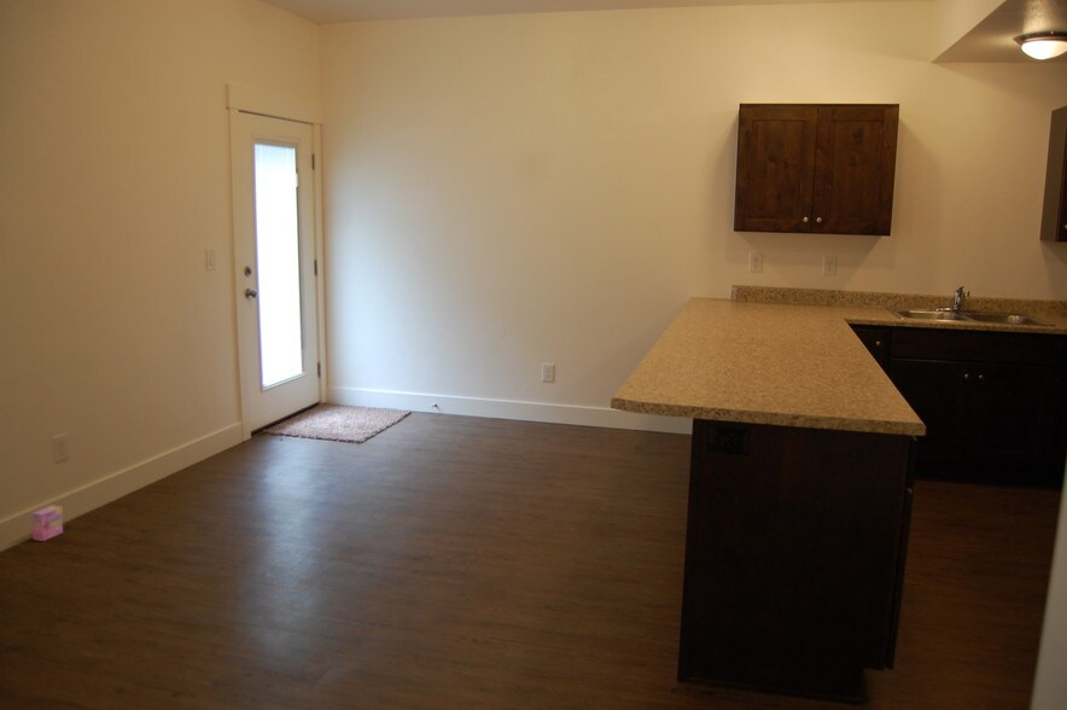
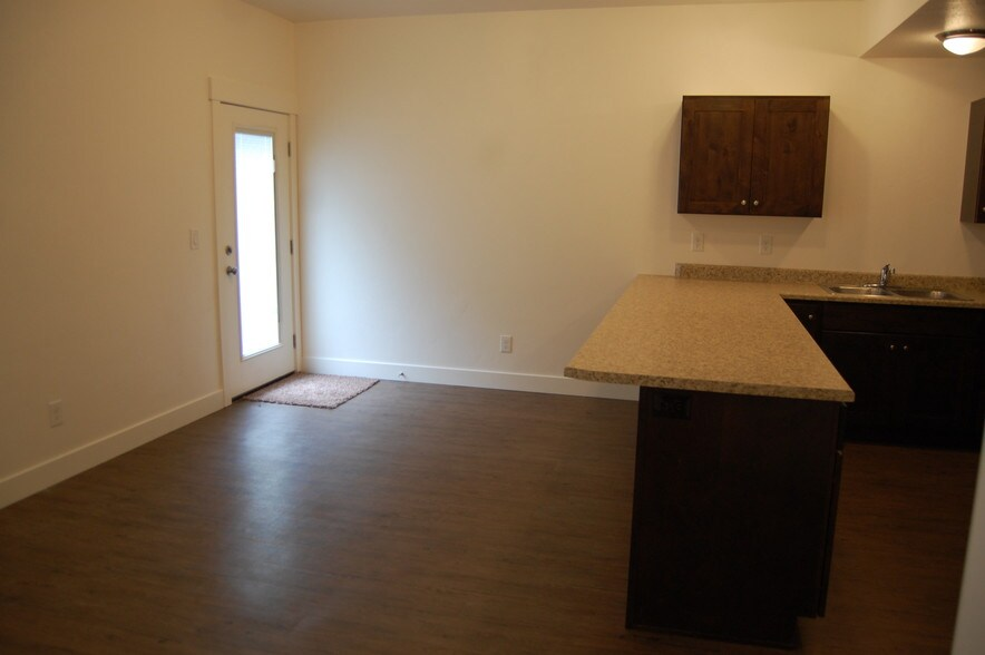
- box [30,505,64,542]
